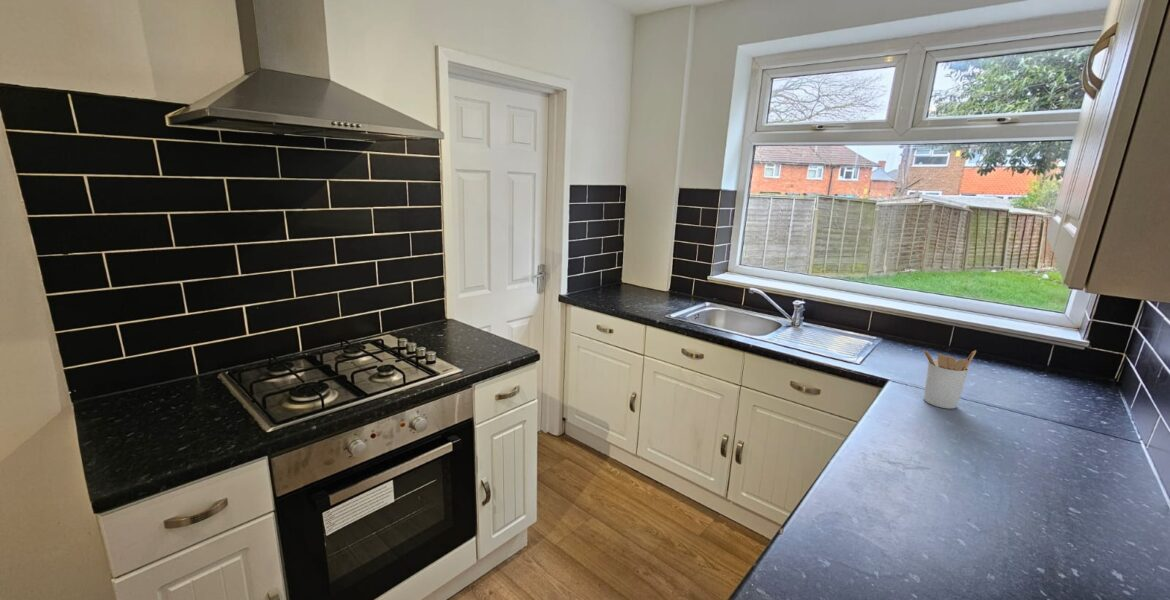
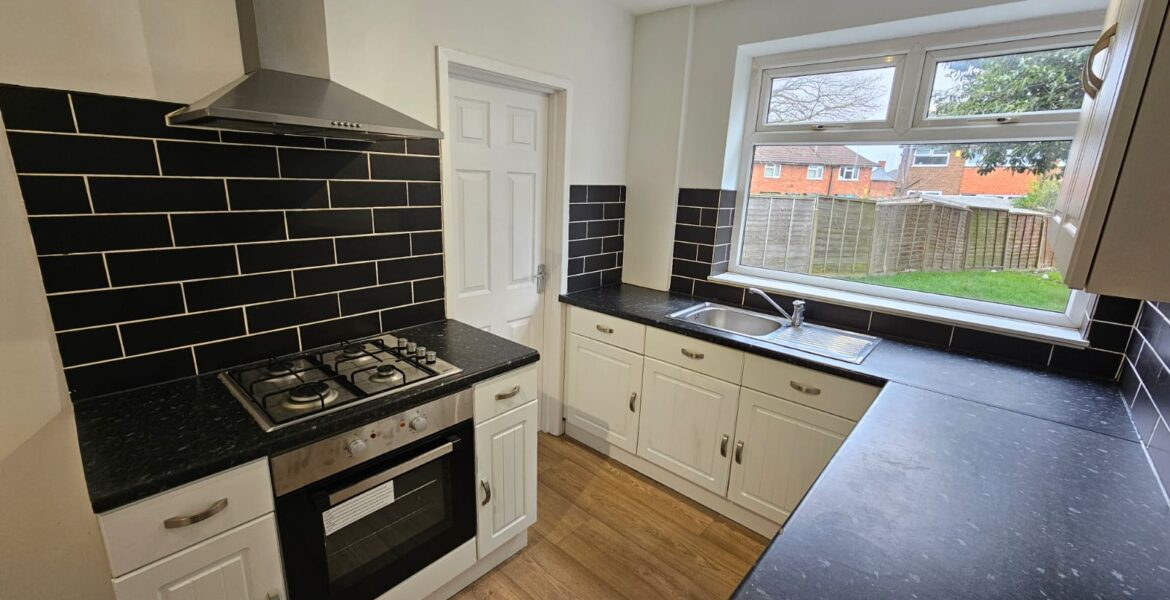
- utensil holder [922,349,977,410]
